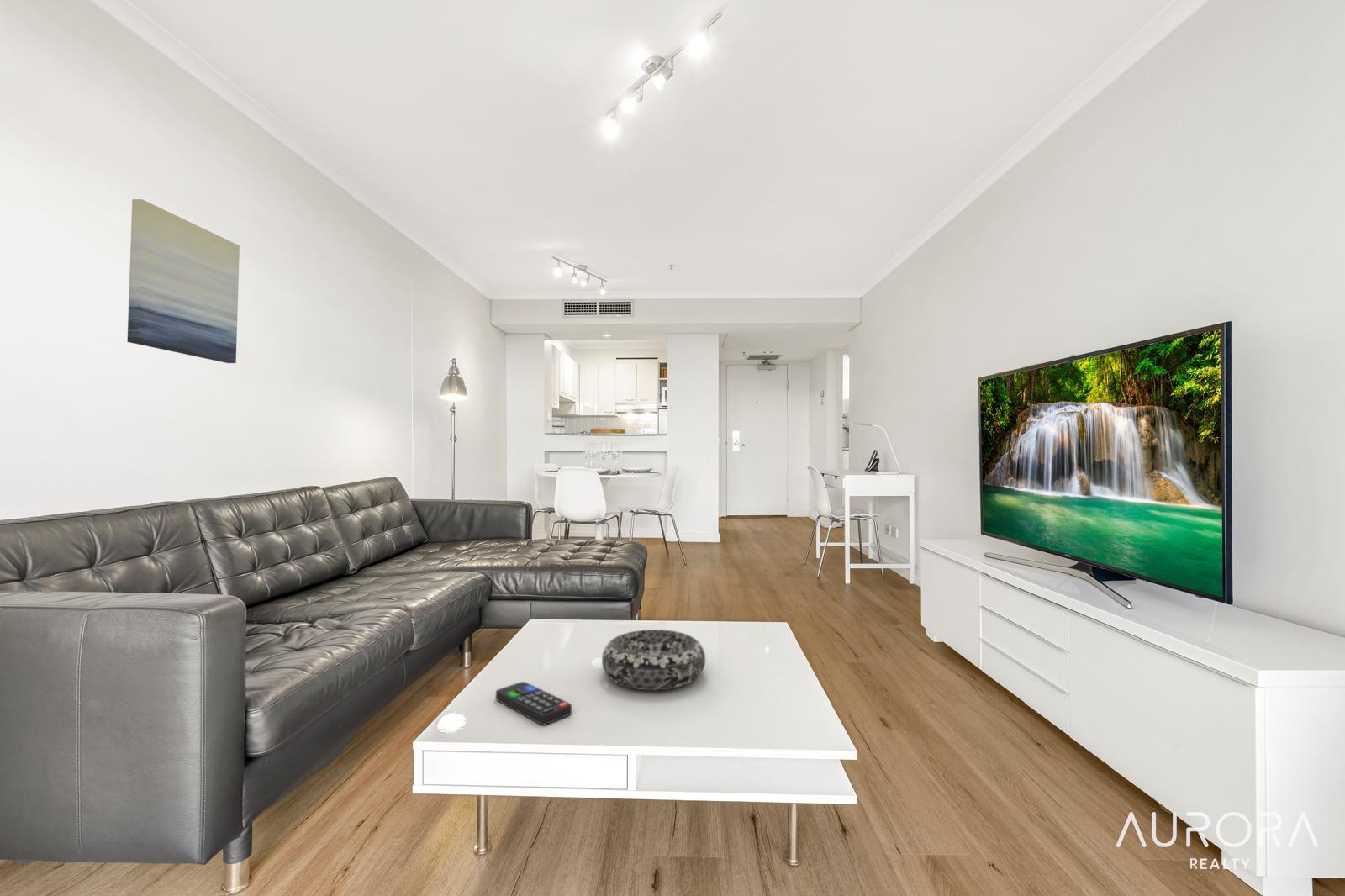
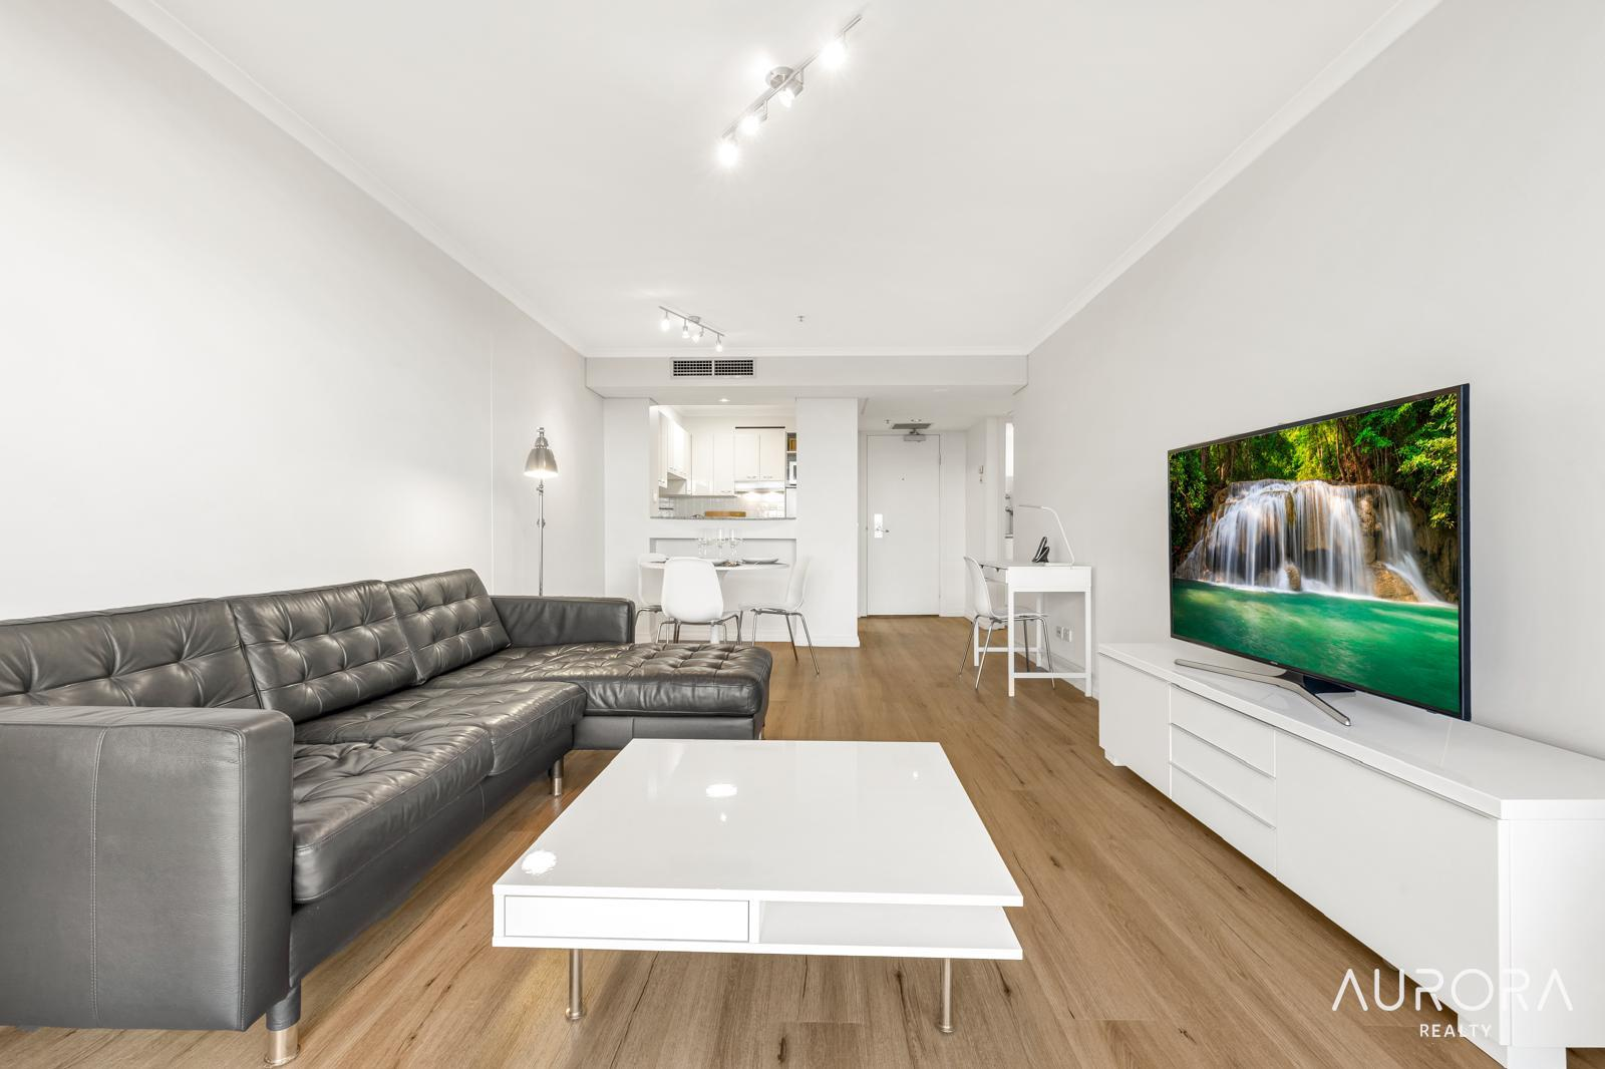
- wall art [127,198,240,364]
- remote control [495,681,572,726]
- decorative bowl [601,629,706,691]
